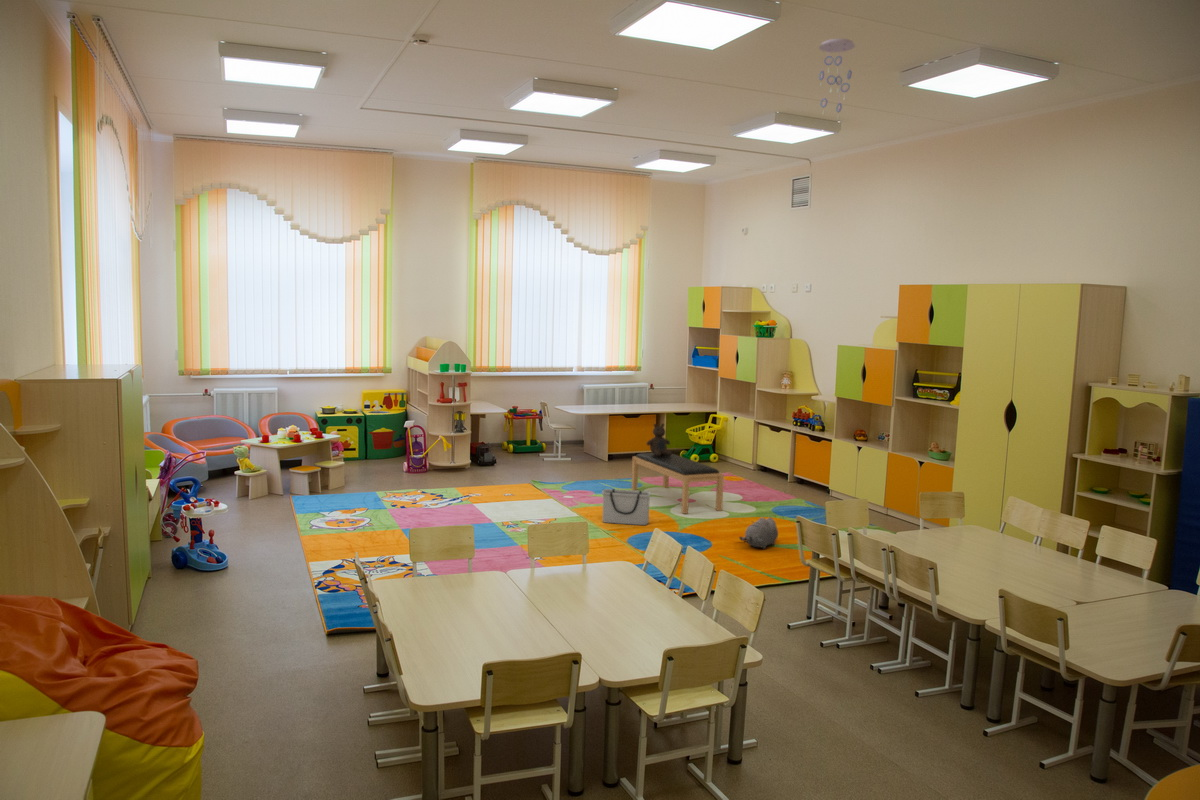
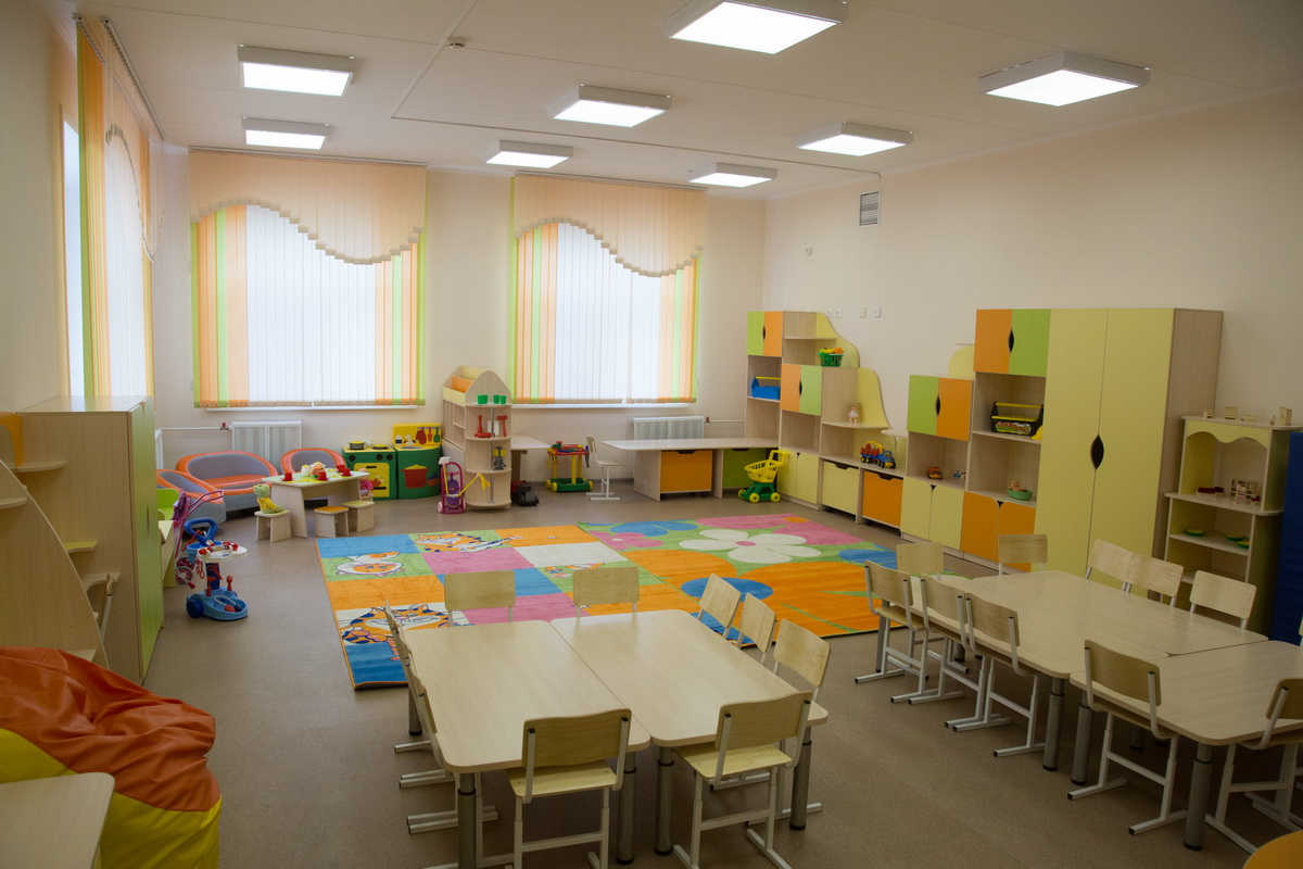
- plush toy [738,516,779,550]
- ceiling mobile [818,38,856,121]
- storage bin [601,488,652,526]
- bench [631,452,725,515]
- teddy bear [646,422,673,457]
